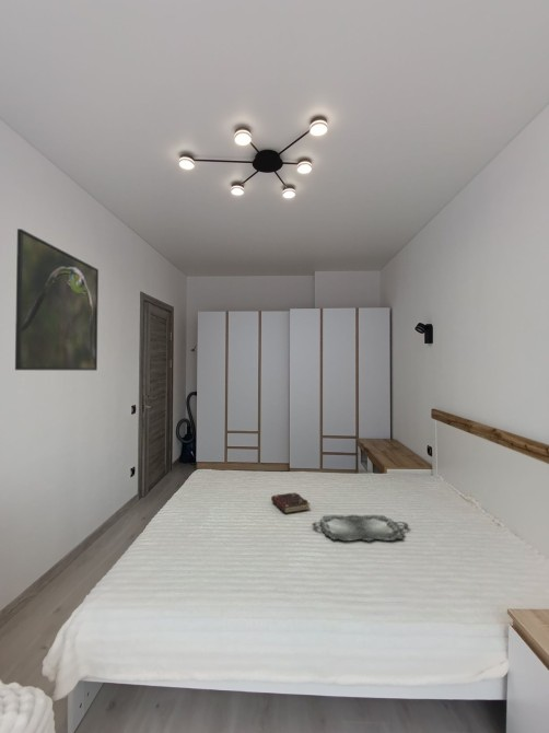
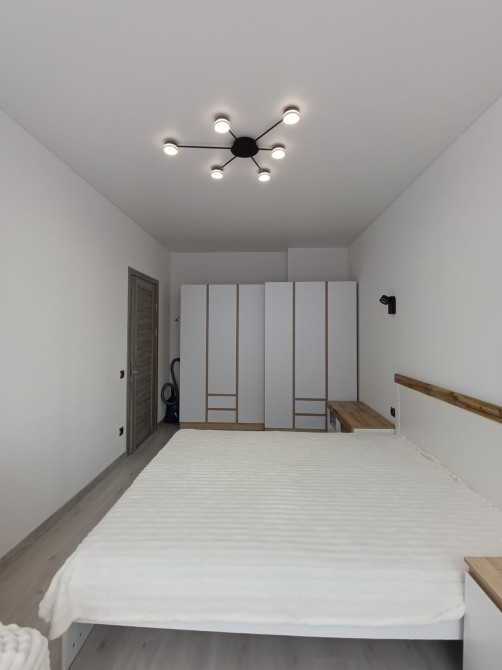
- serving tray [311,514,410,542]
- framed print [14,228,100,372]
- book [270,491,312,514]
